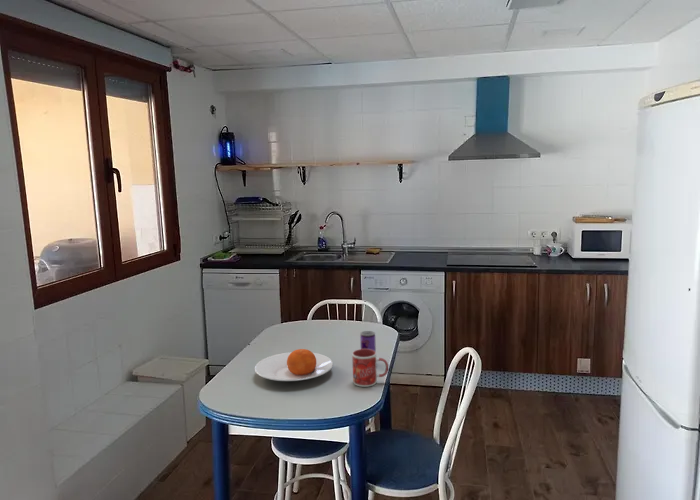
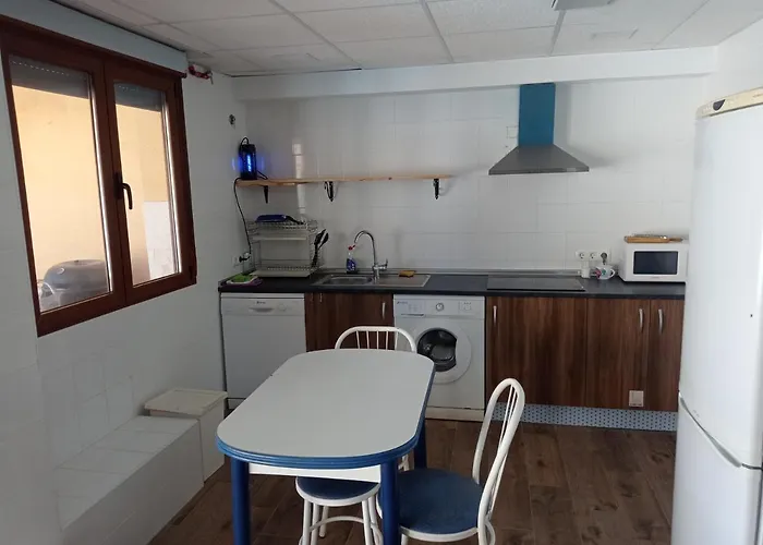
- beverage can [359,330,377,352]
- mug [351,348,389,388]
- plate [254,348,334,382]
